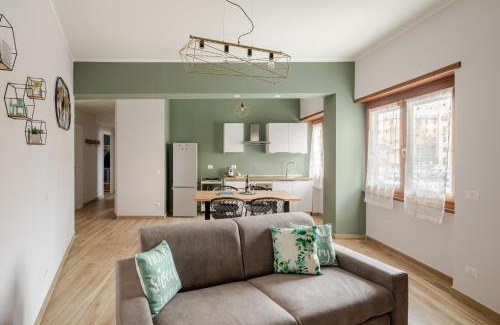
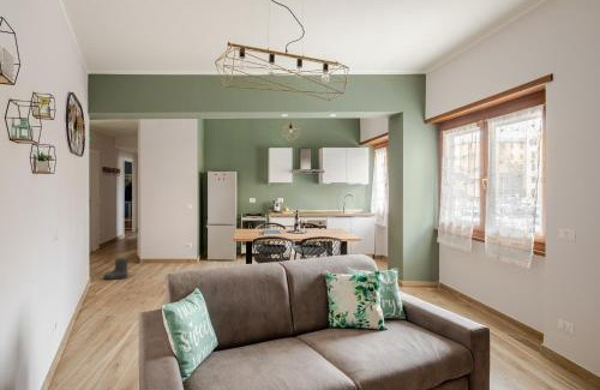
+ boots [102,256,130,281]
